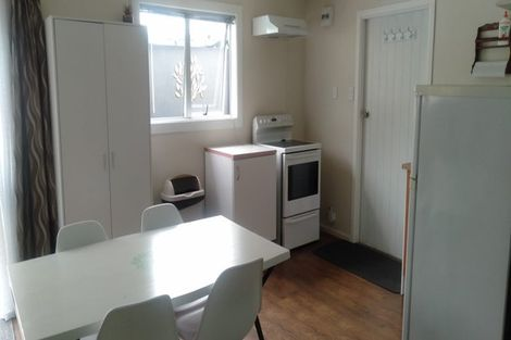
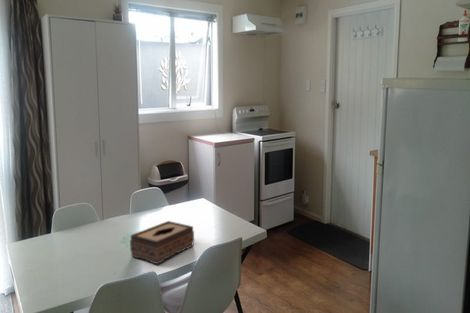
+ tissue box [129,220,195,265]
